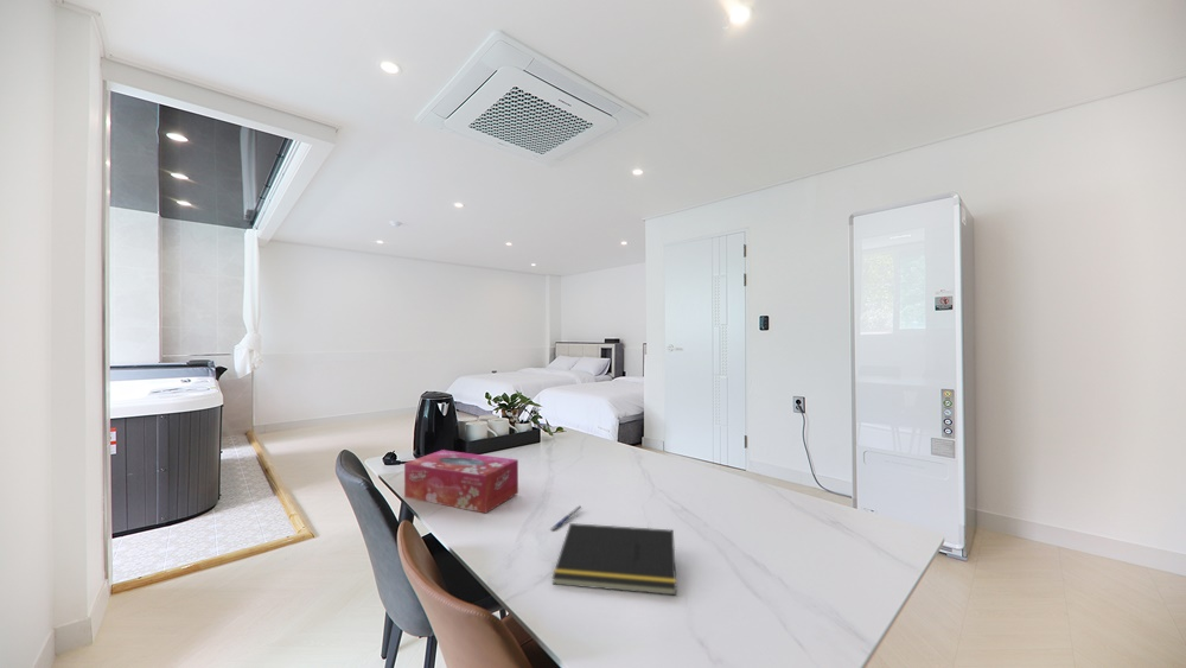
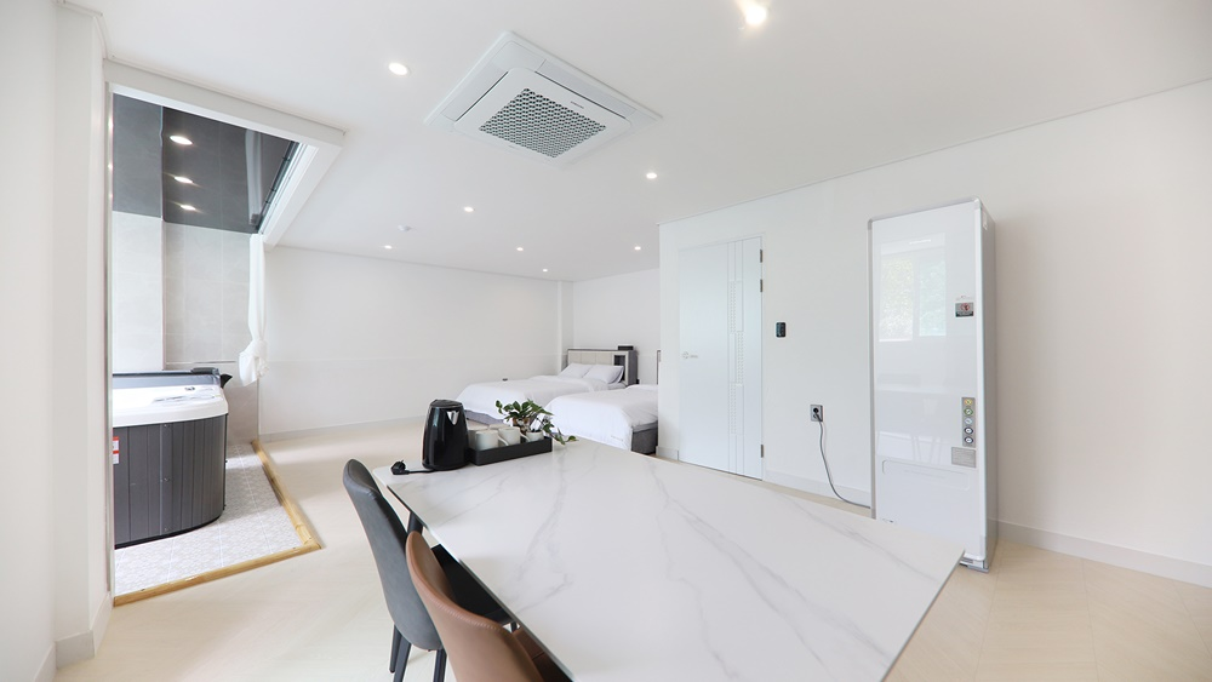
- tissue box [403,448,519,514]
- notepad [551,522,677,596]
- pen [549,504,584,532]
